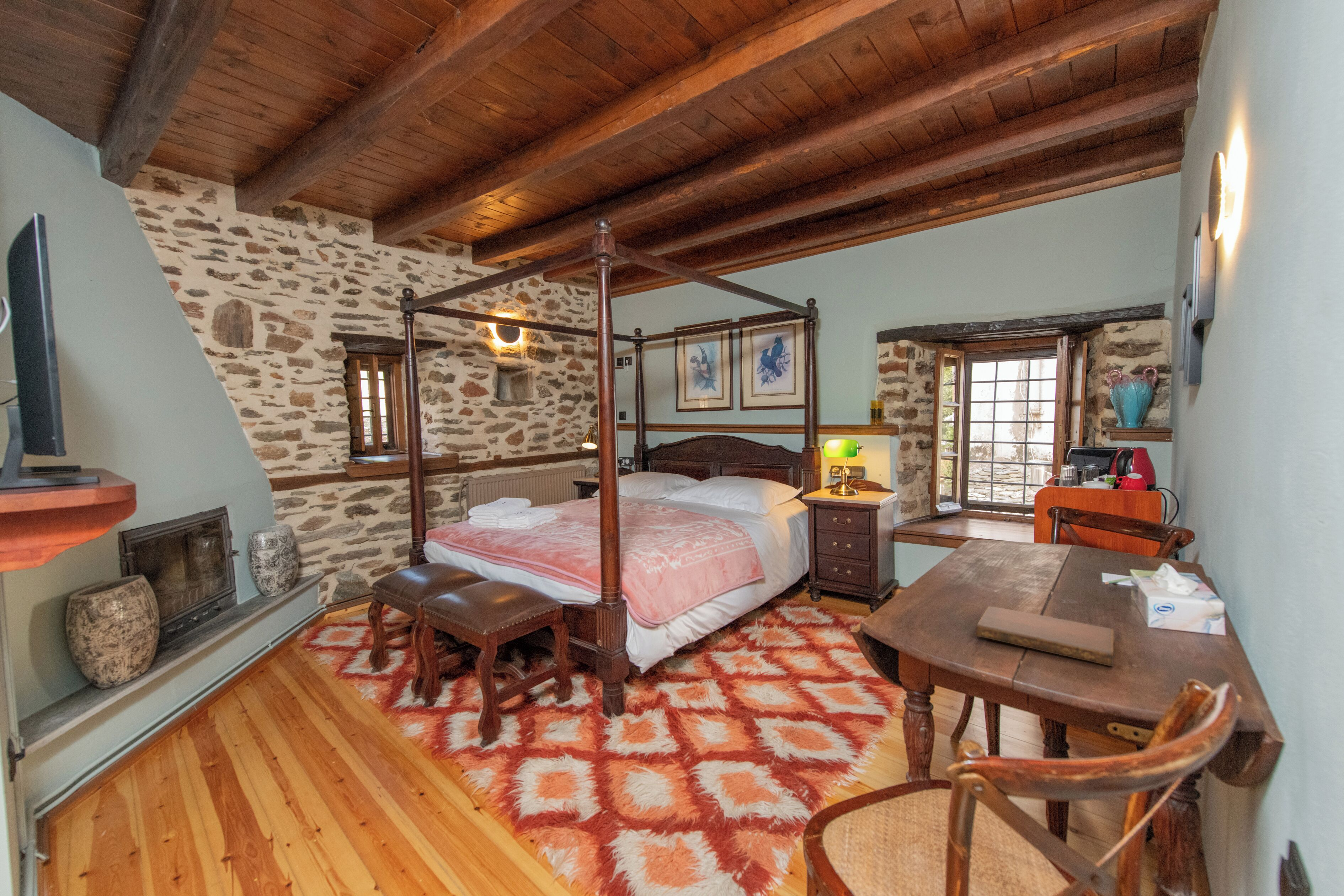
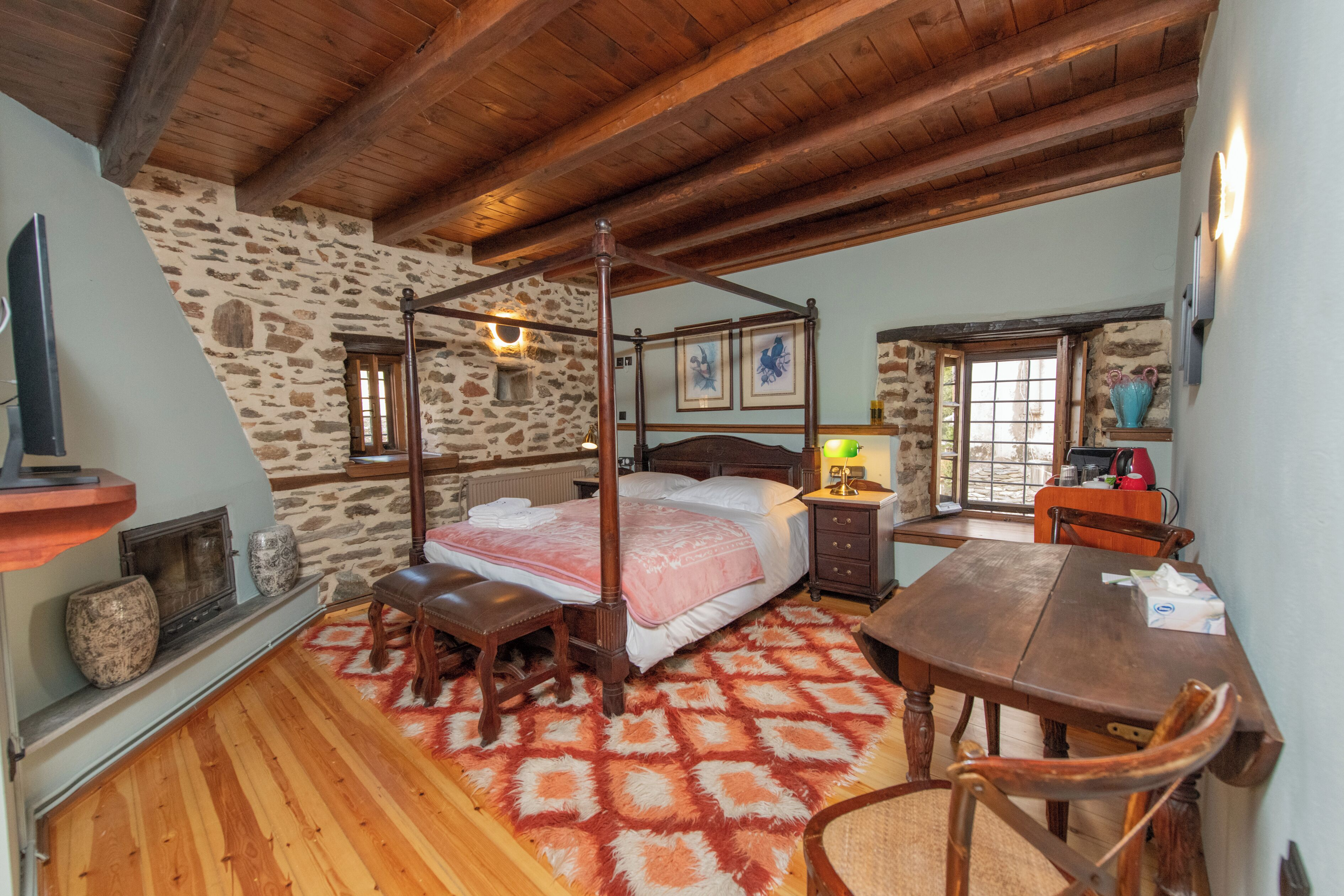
- notebook [975,606,1114,666]
